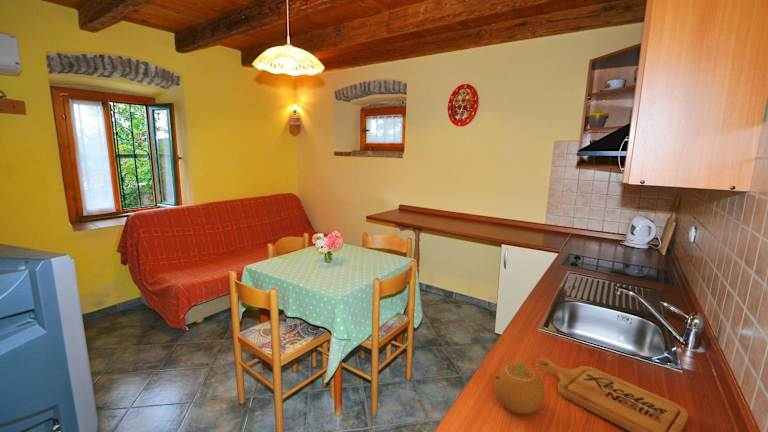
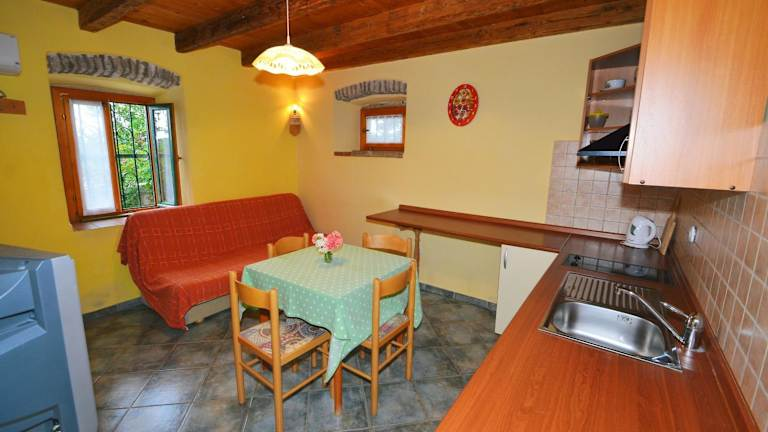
- fruit [493,360,546,415]
- cutting board [533,357,689,432]
